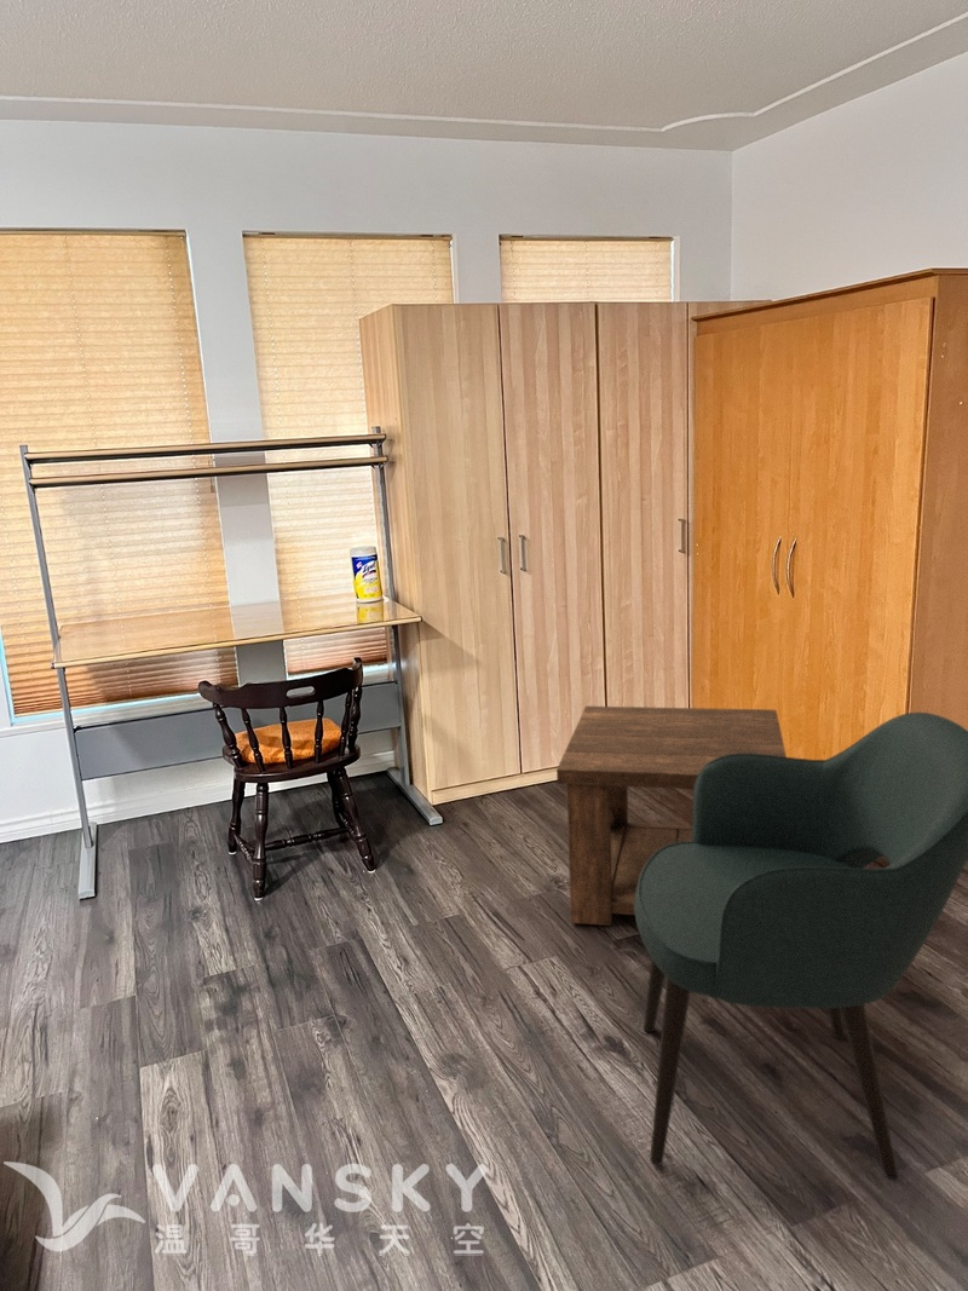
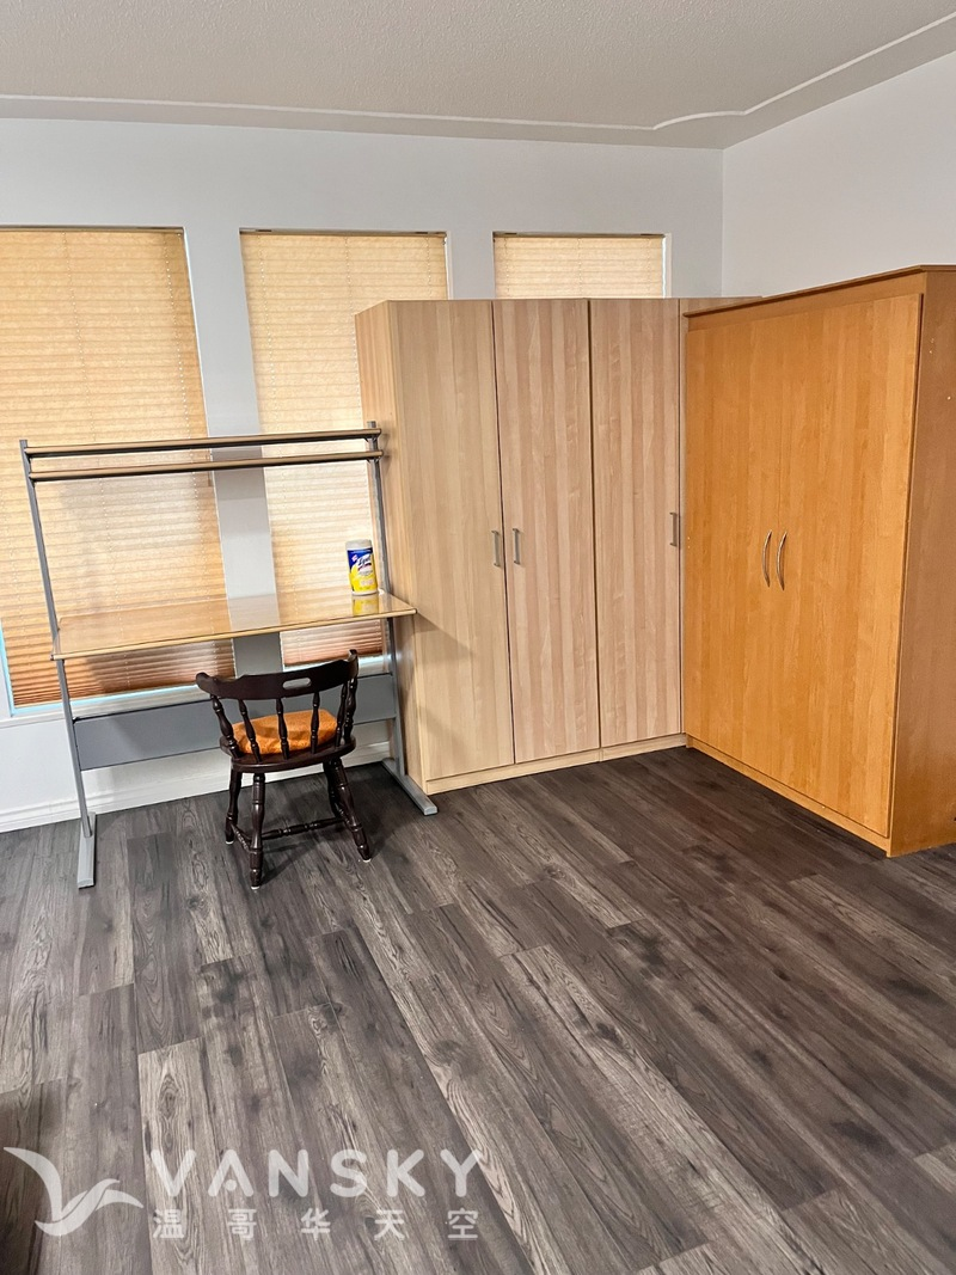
- side table [555,705,788,927]
- armchair [634,711,968,1180]
